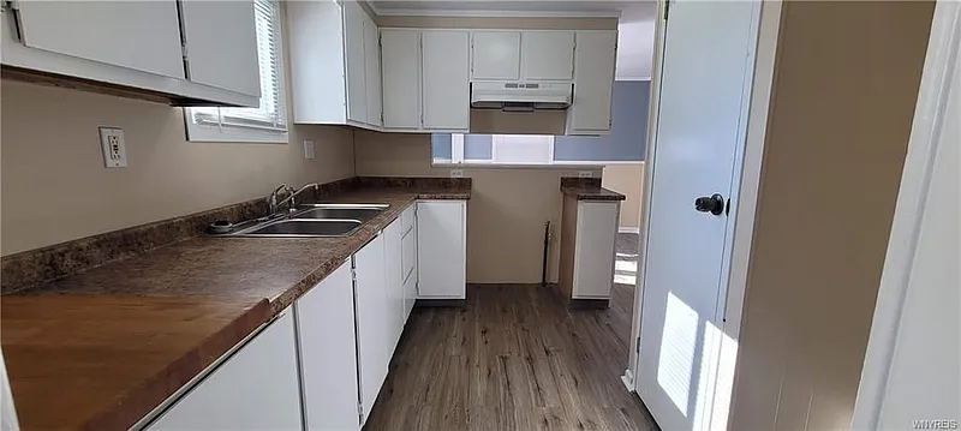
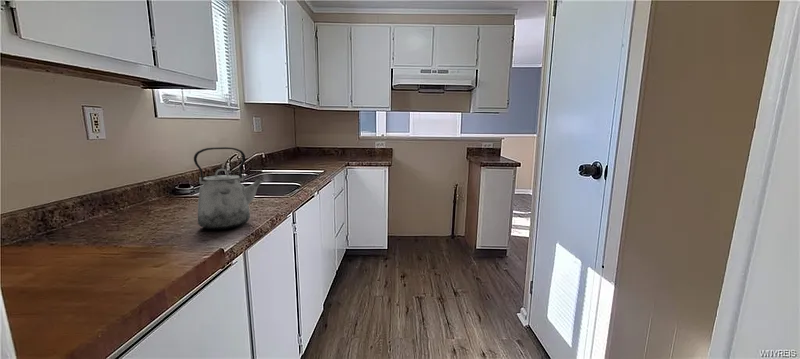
+ kettle [193,146,265,230]
